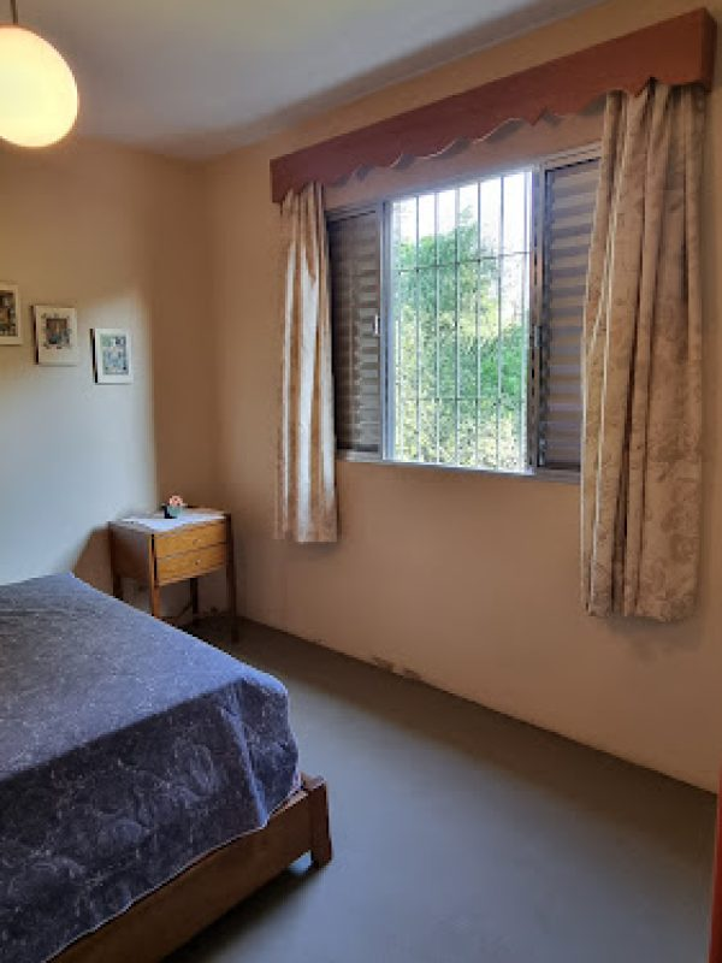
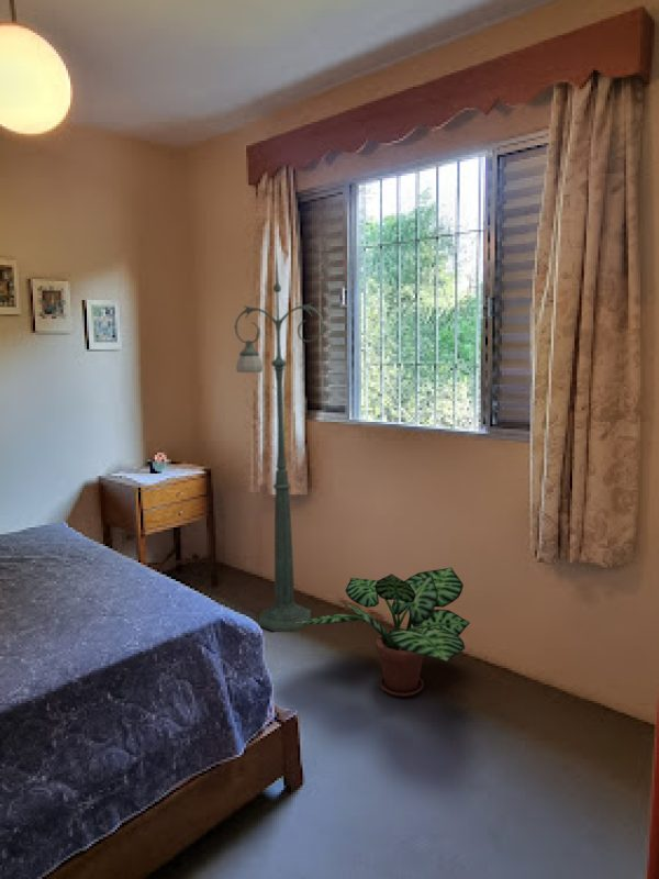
+ floor lamp [233,249,325,633]
+ potted plant [297,567,471,698]
